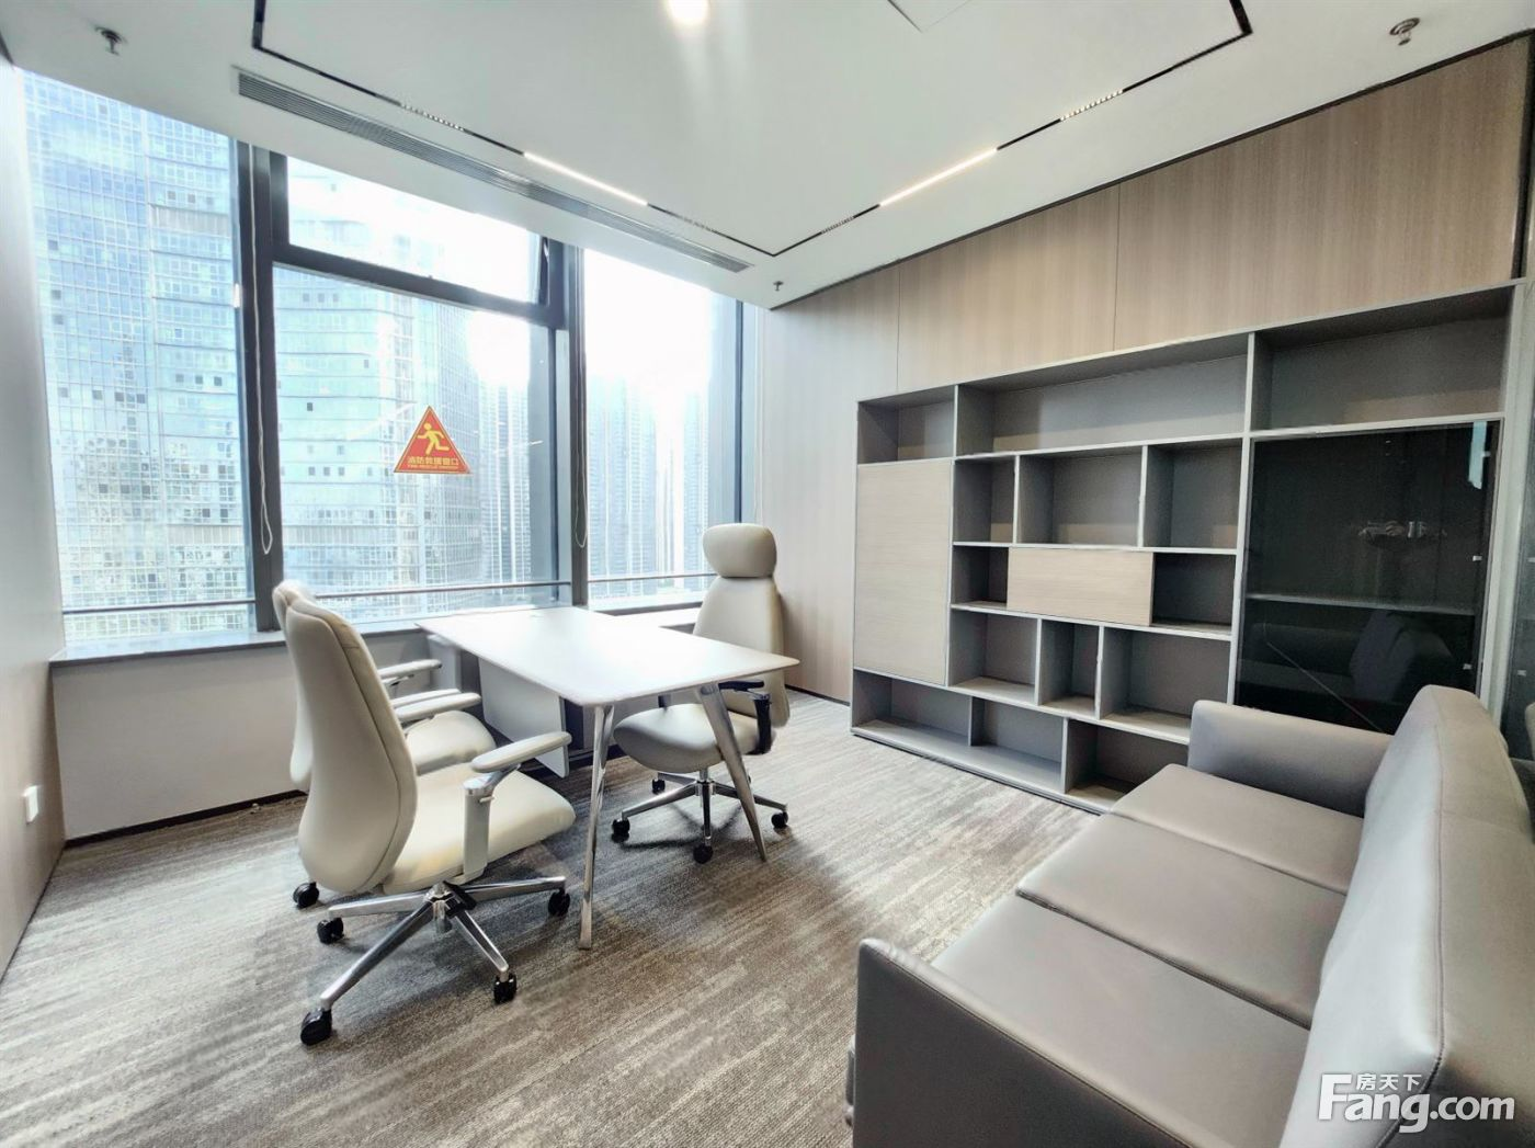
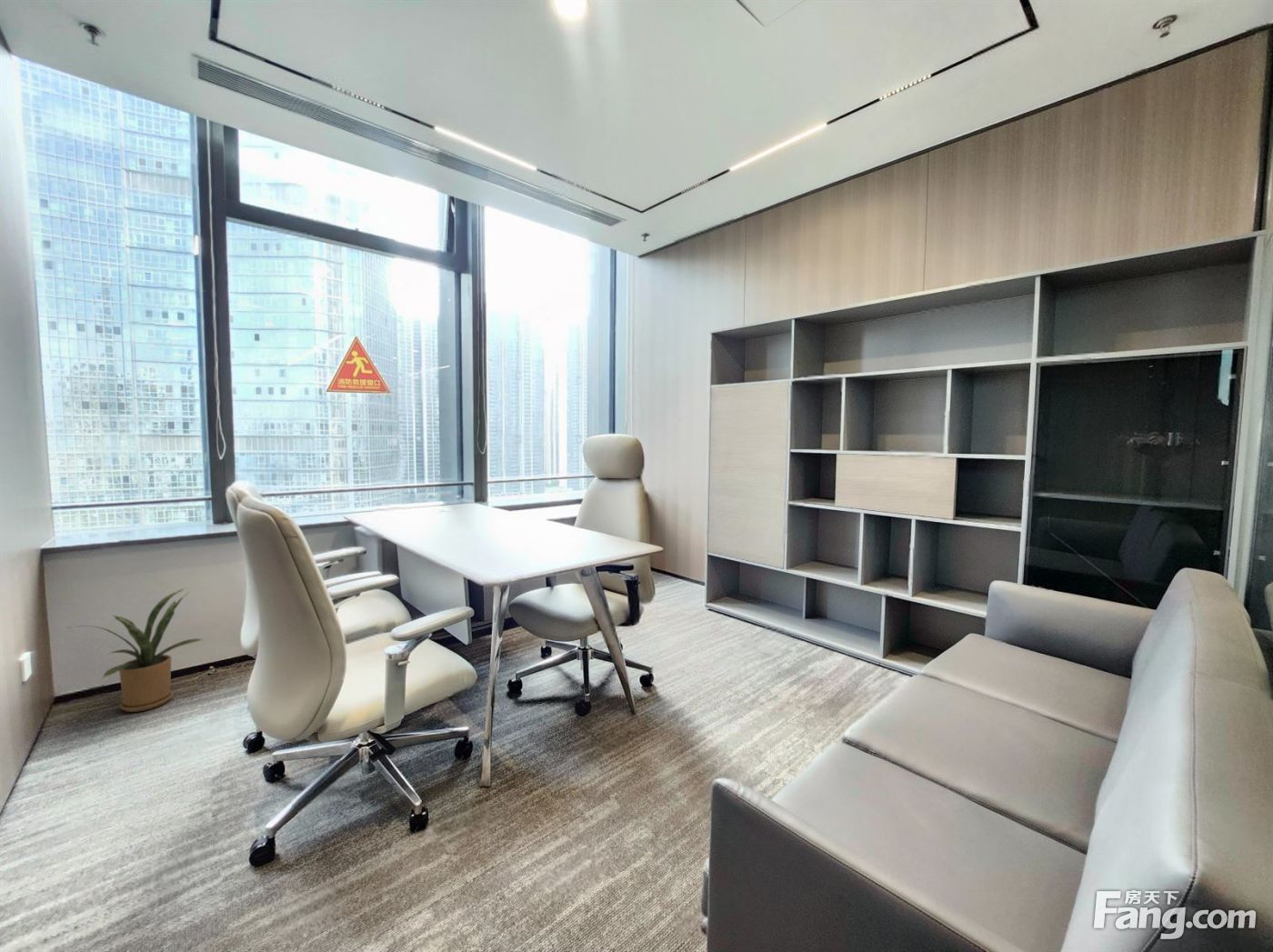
+ house plant [65,587,204,713]
